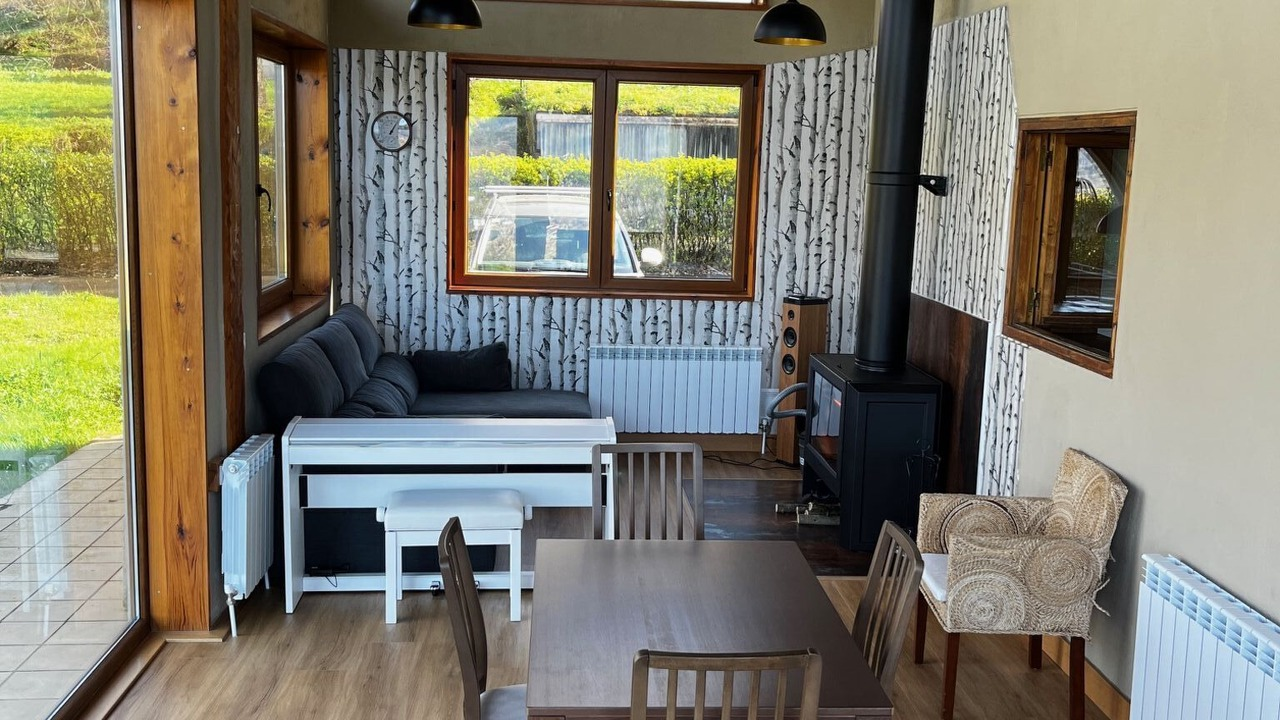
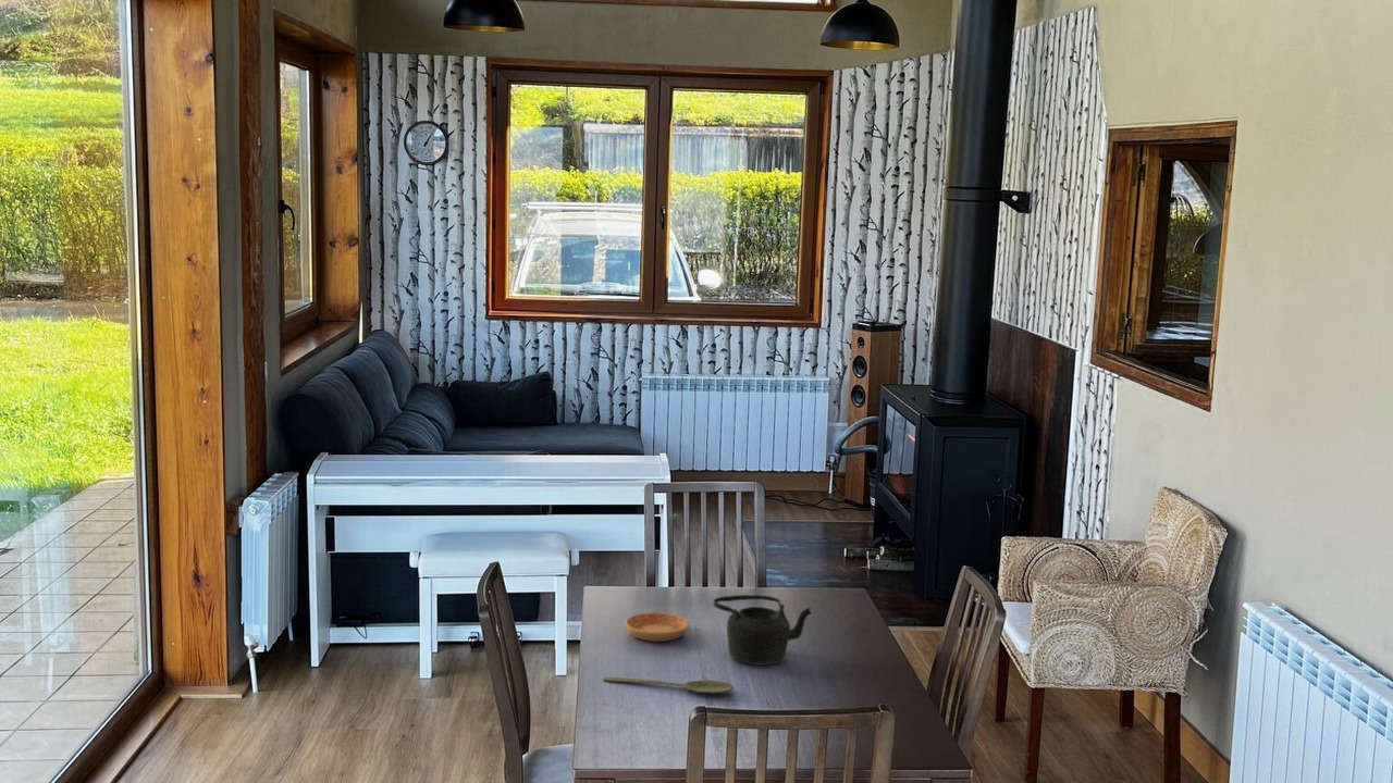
+ teapot [712,594,813,667]
+ saucer [624,611,690,643]
+ wooden spoon [602,675,735,695]
